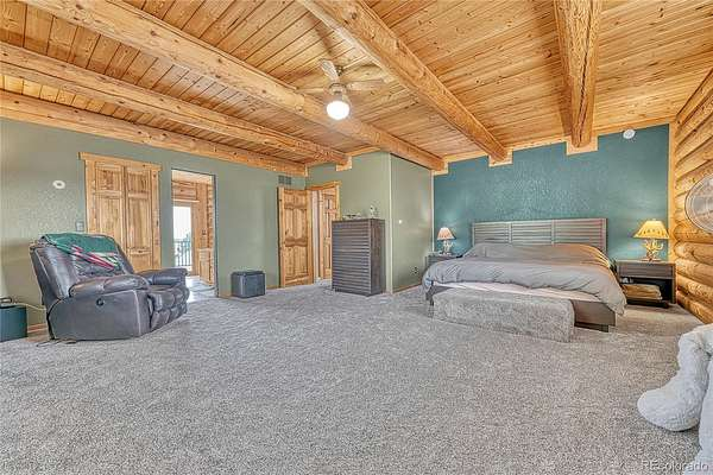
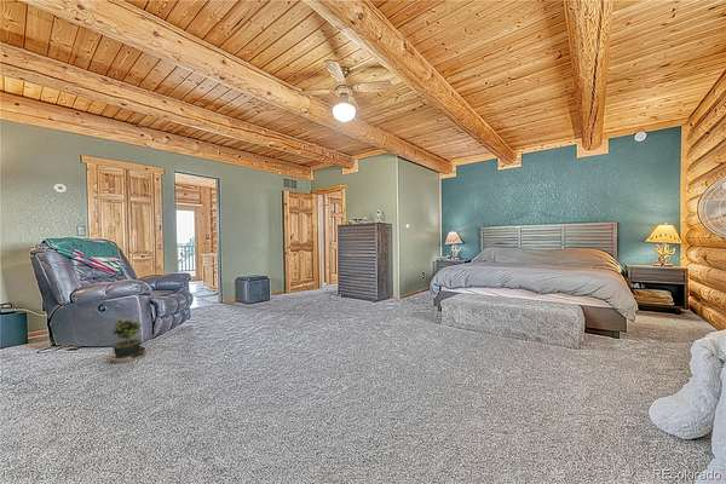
+ potted plant [106,318,148,364]
